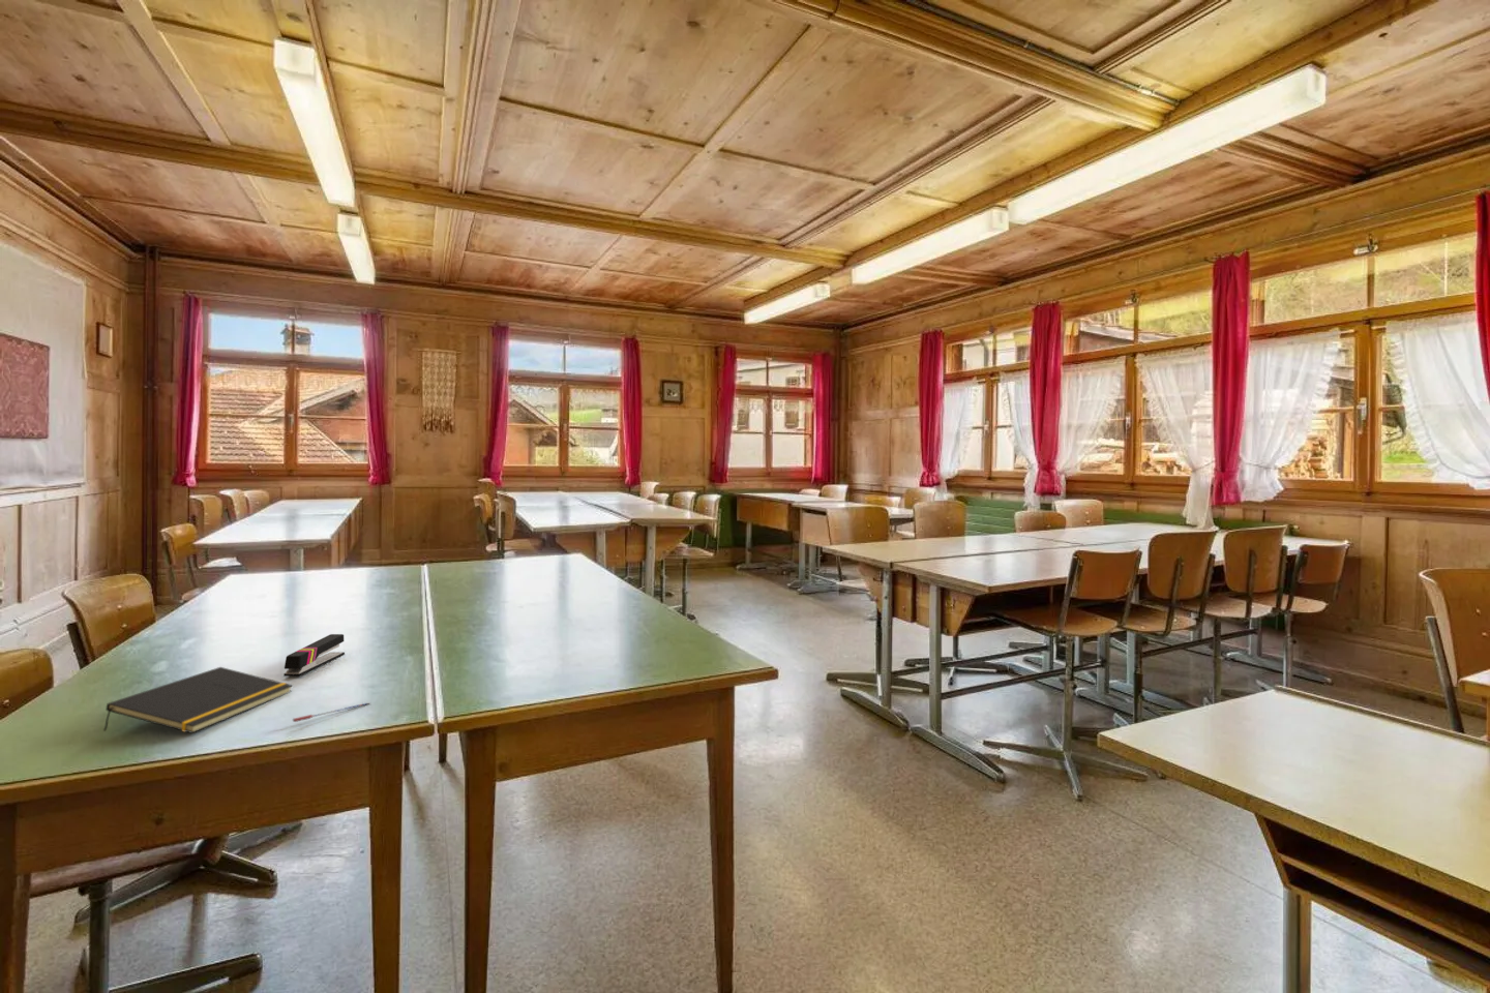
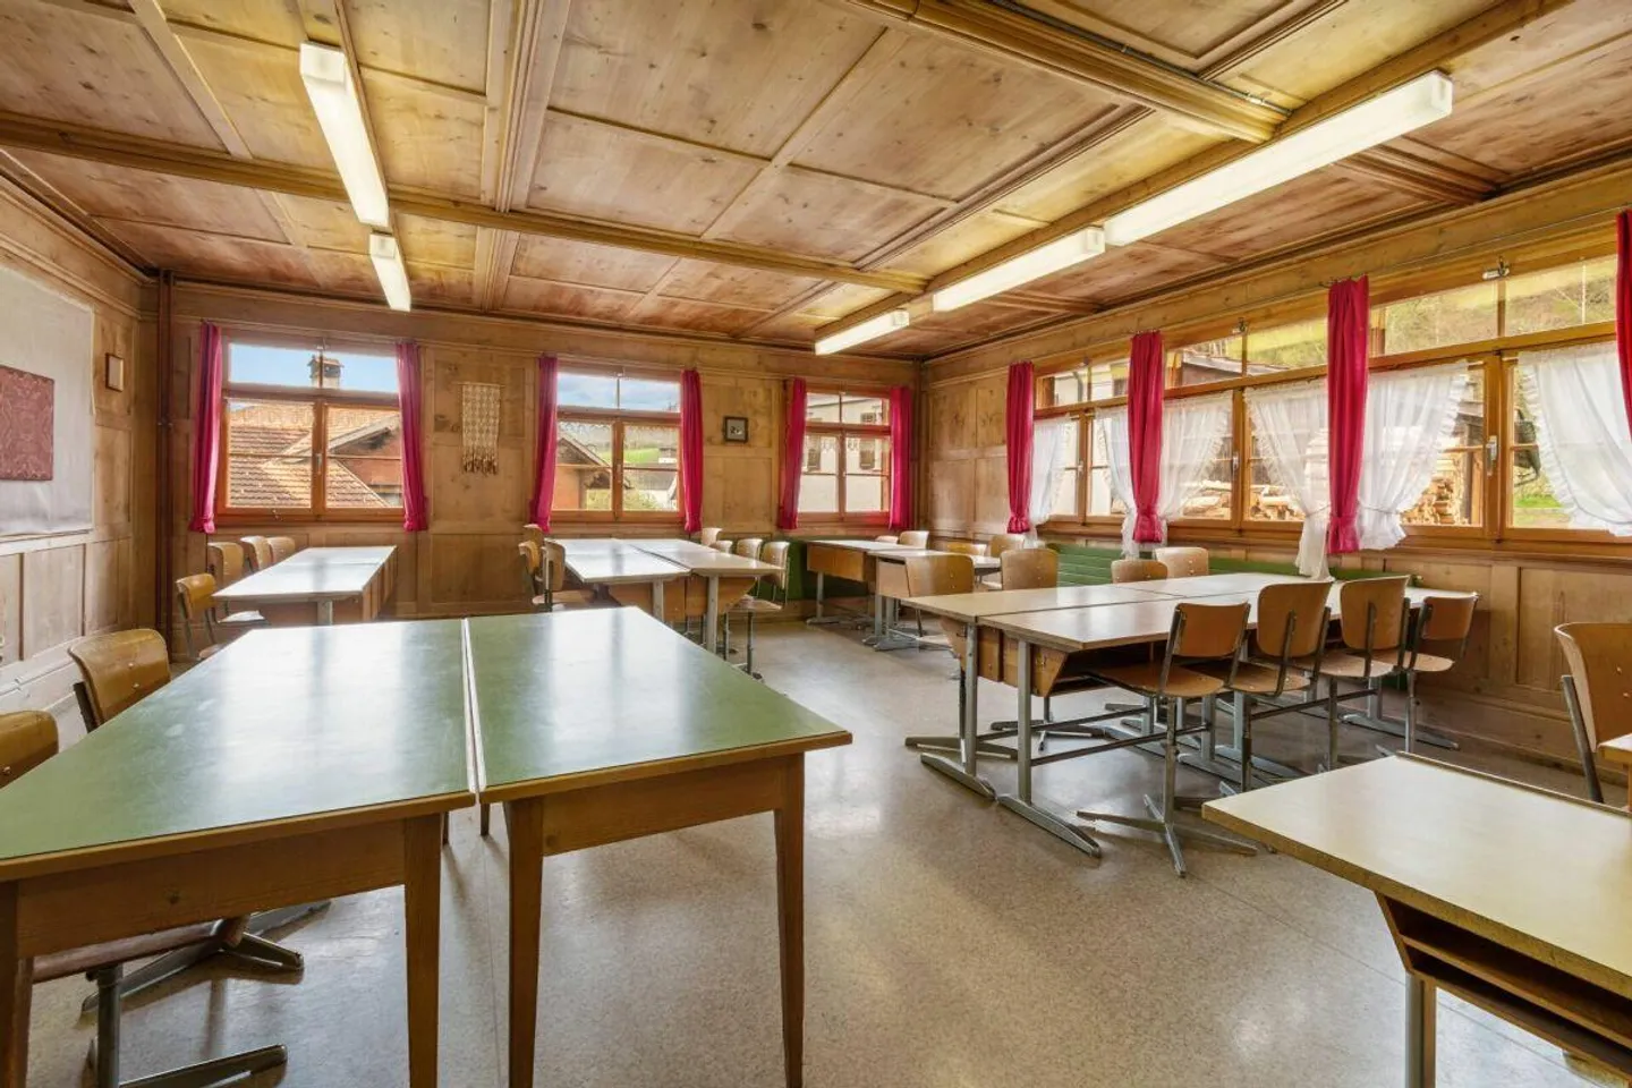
- pen [292,702,372,723]
- stapler [283,633,346,677]
- notepad [102,666,294,735]
